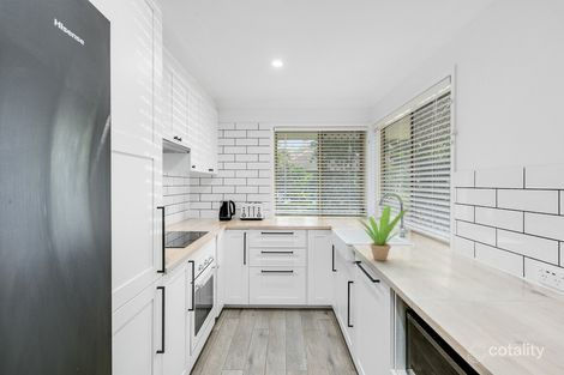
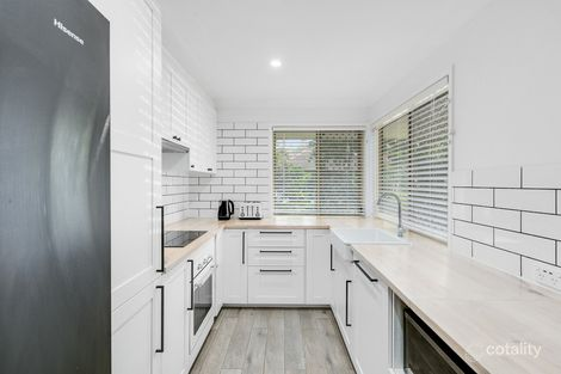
- potted plant [356,204,410,262]
